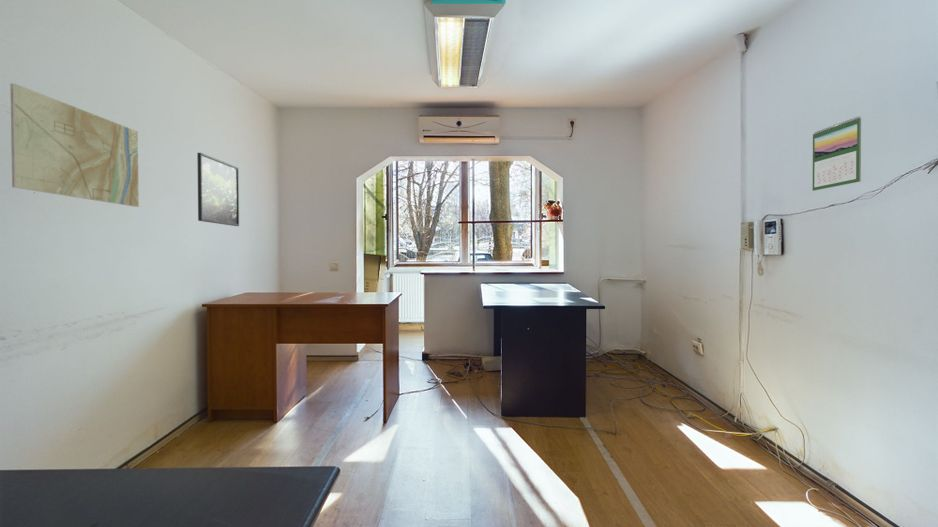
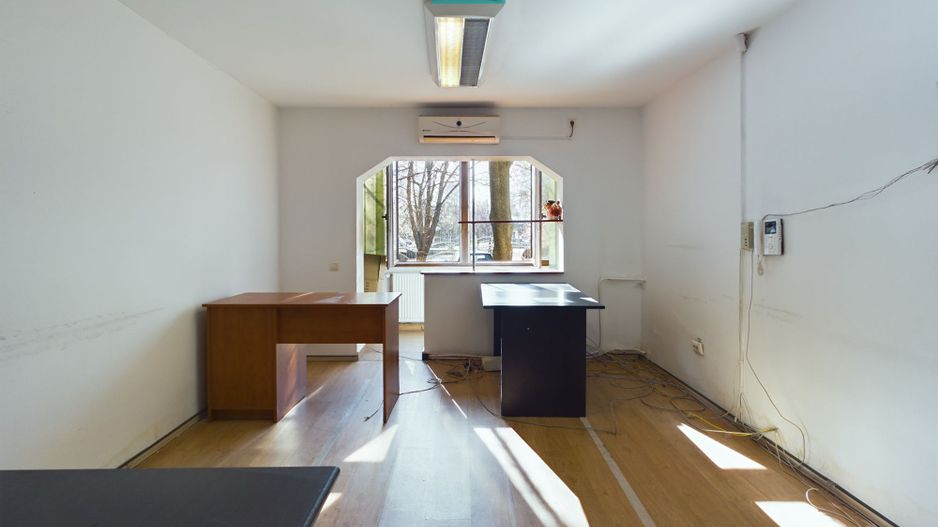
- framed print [196,151,240,227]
- map [9,83,140,208]
- calendar [812,115,862,192]
